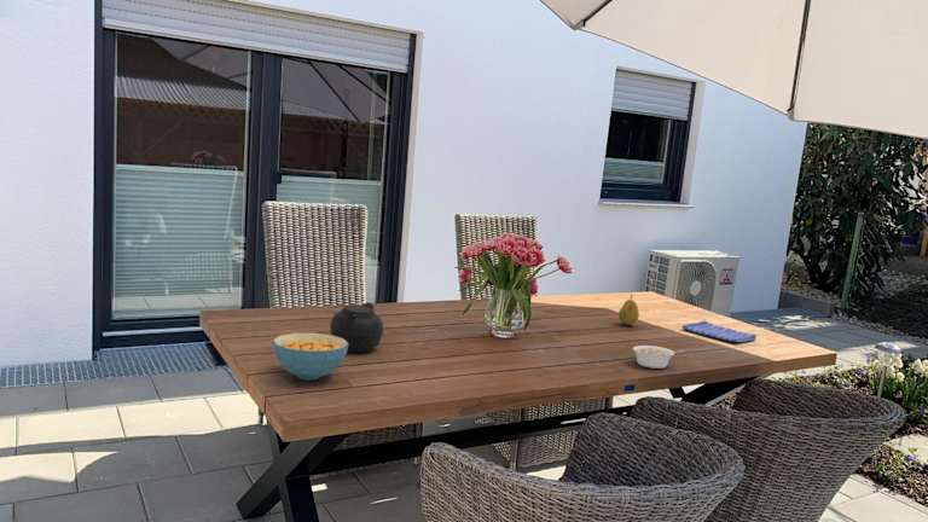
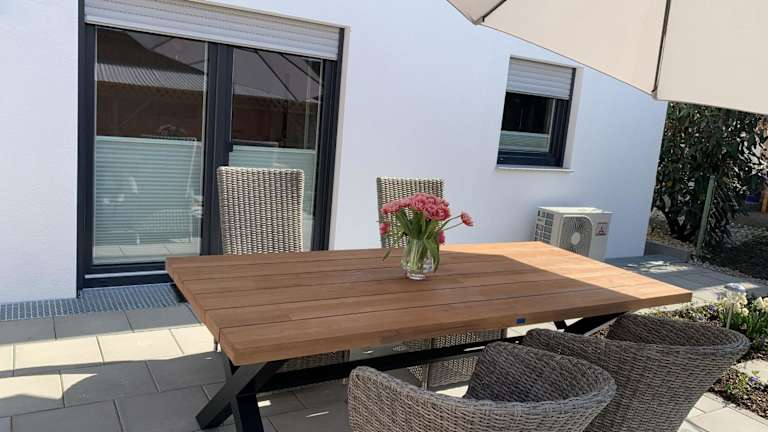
- cereal bowl [272,332,348,381]
- teapot [326,301,384,353]
- legume [632,344,684,370]
- fruit [617,294,640,326]
- dish towel [680,319,758,343]
